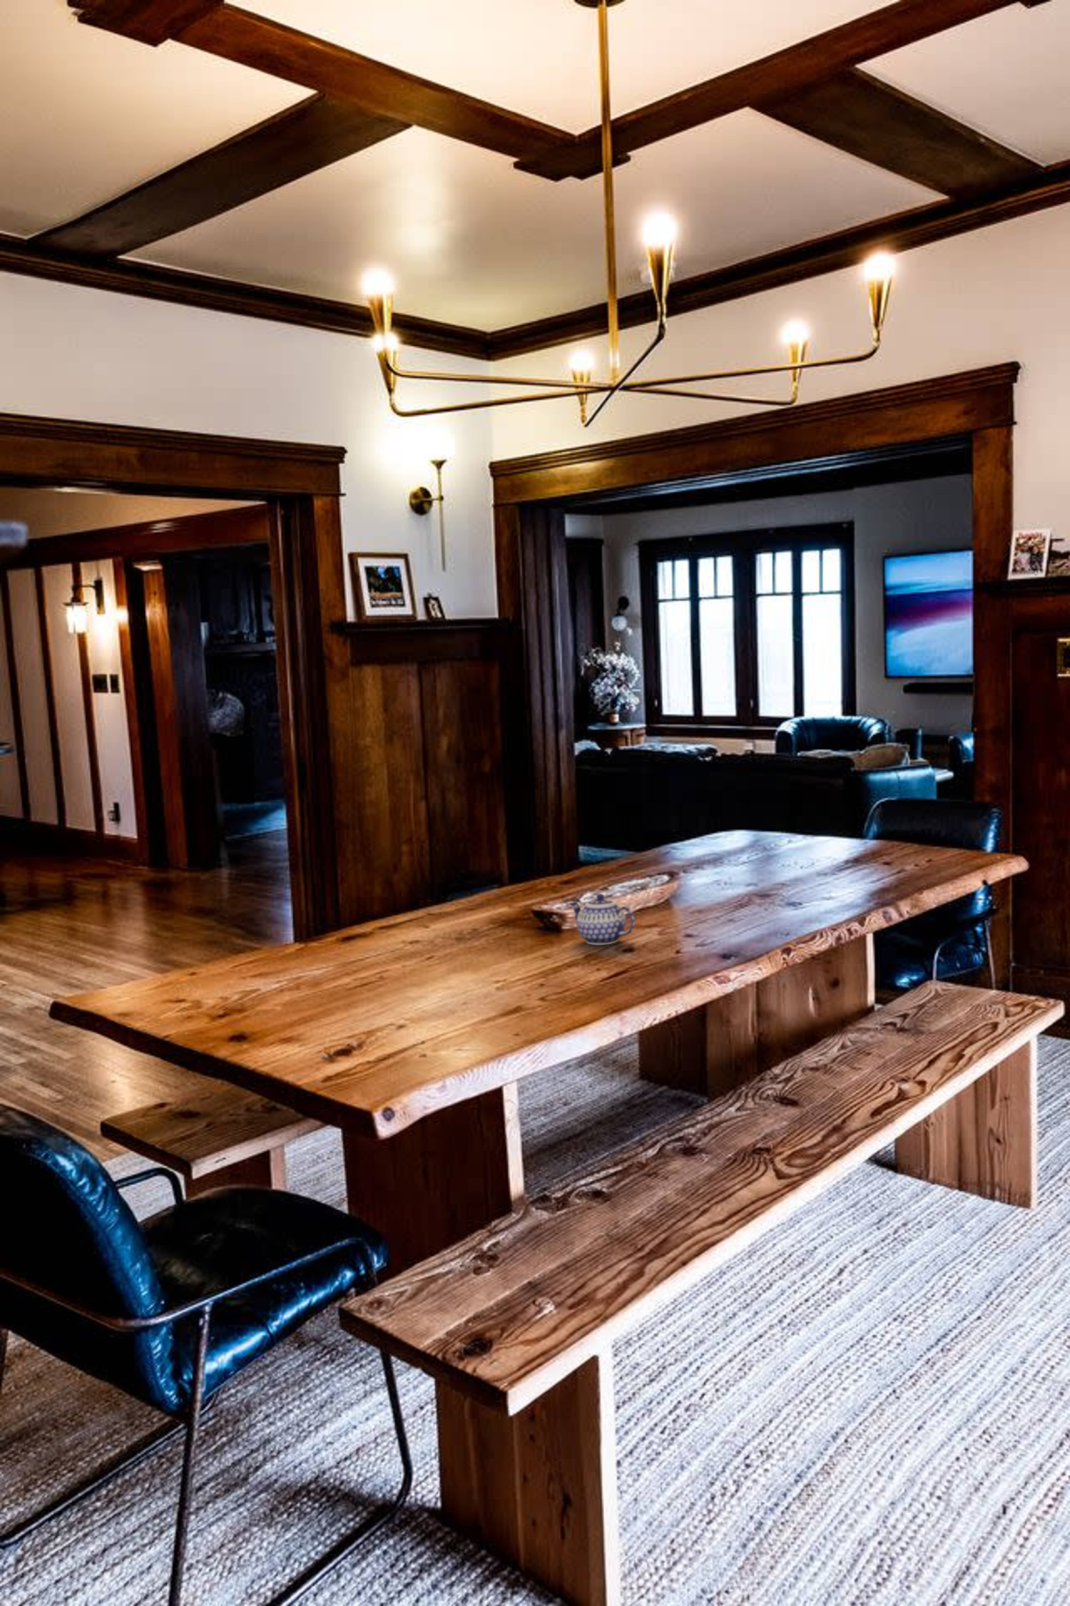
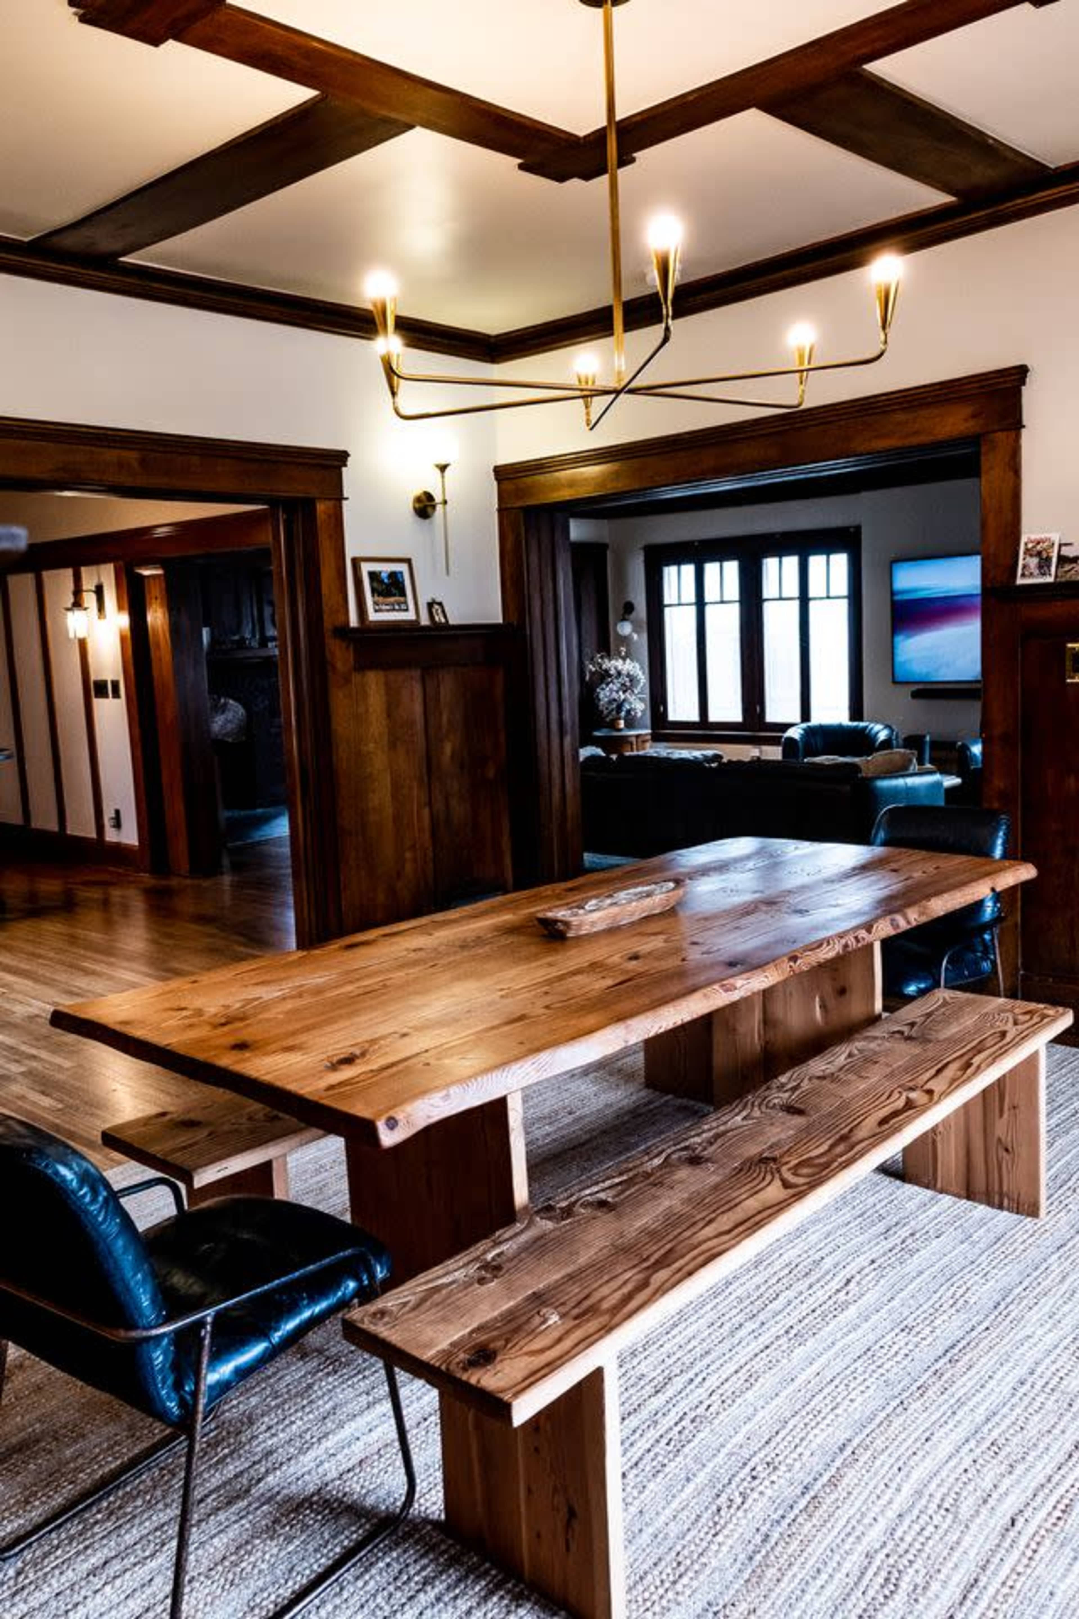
- teapot [568,894,635,945]
